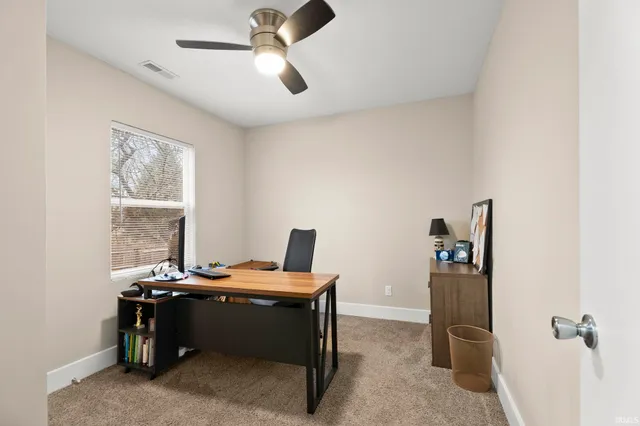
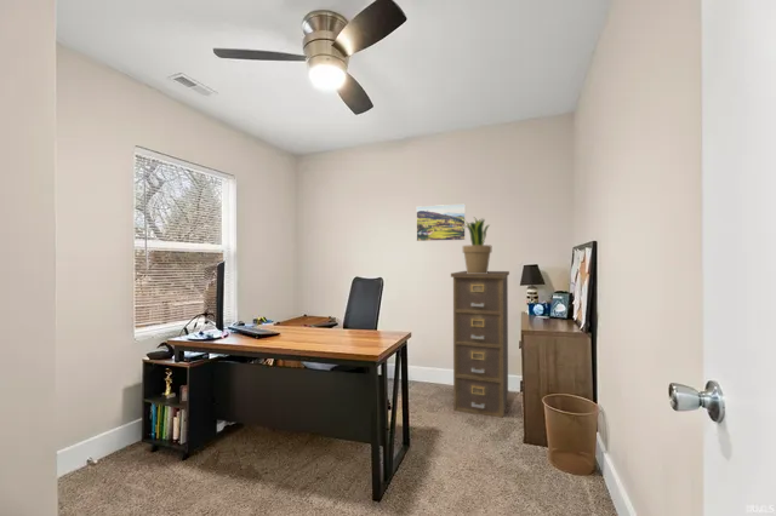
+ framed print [415,203,467,242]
+ filing cabinet [450,270,510,419]
+ potted plant [462,217,492,274]
